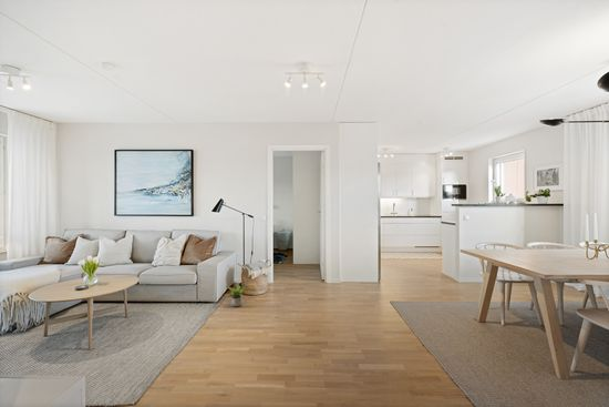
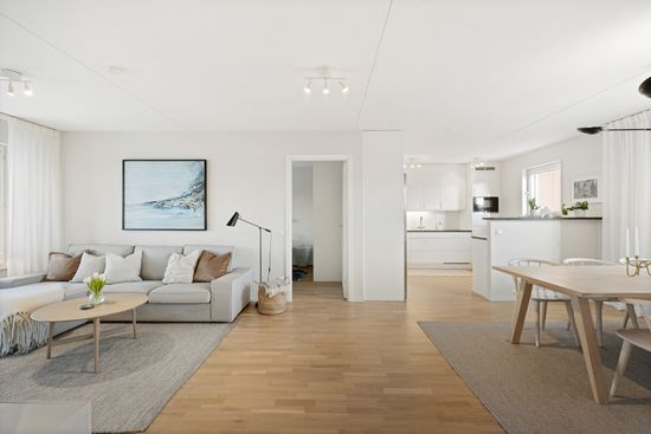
- potted plant [227,284,247,307]
